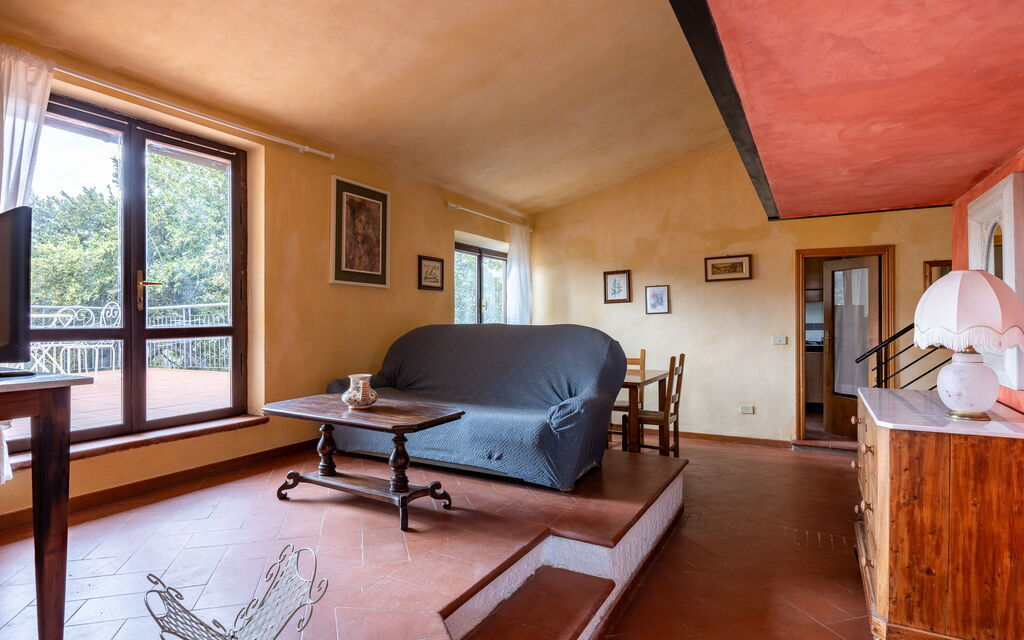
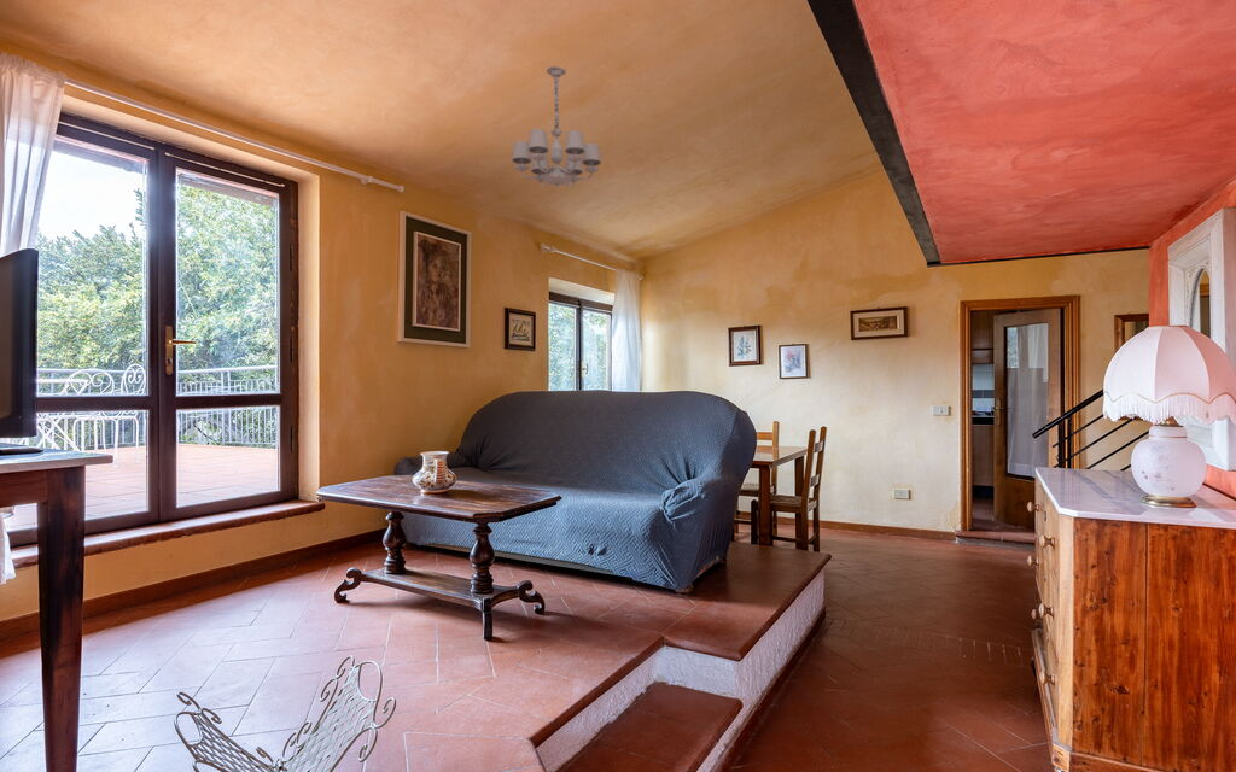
+ chandelier [511,65,602,189]
